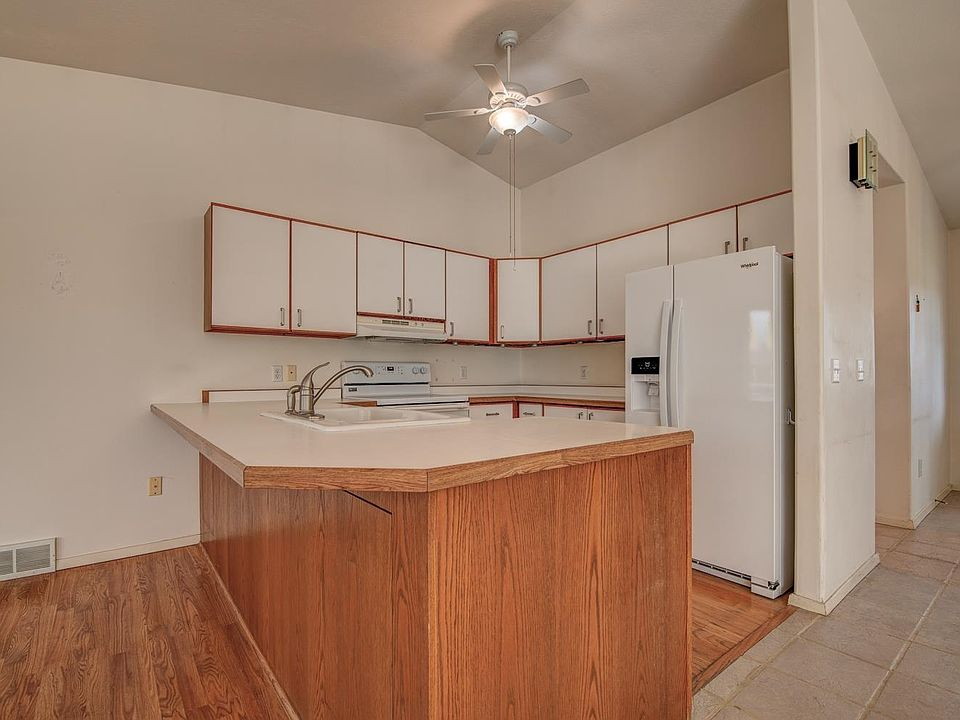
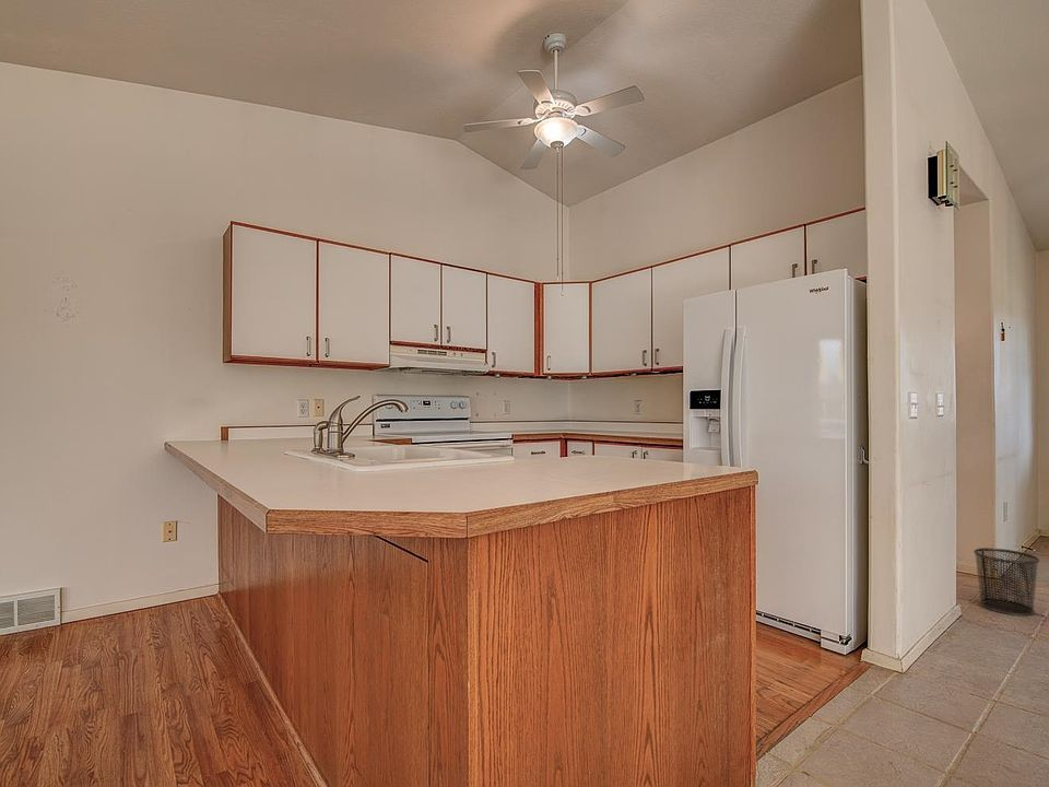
+ waste bin [973,547,1040,616]
